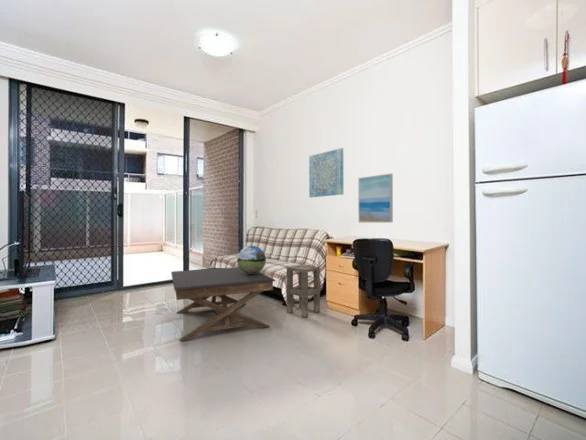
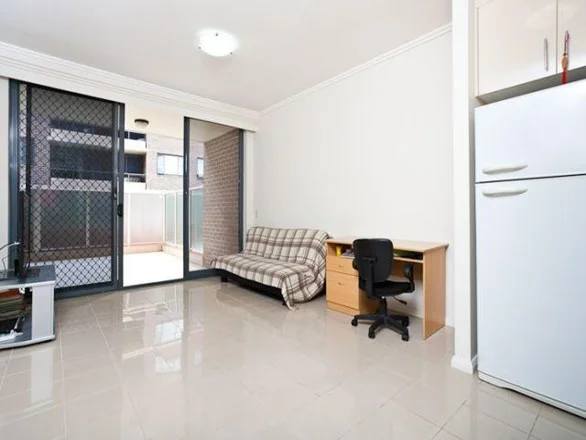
- wall art [357,173,394,223]
- wall art [308,147,344,198]
- side table [286,264,321,318]
- decorative sphere [236,245,267,274]
- coffee table [170,266,277,342]
